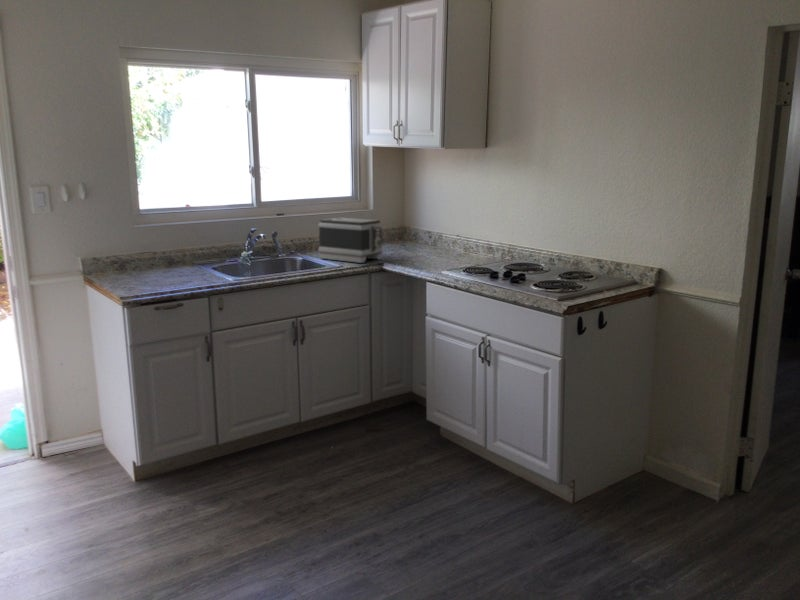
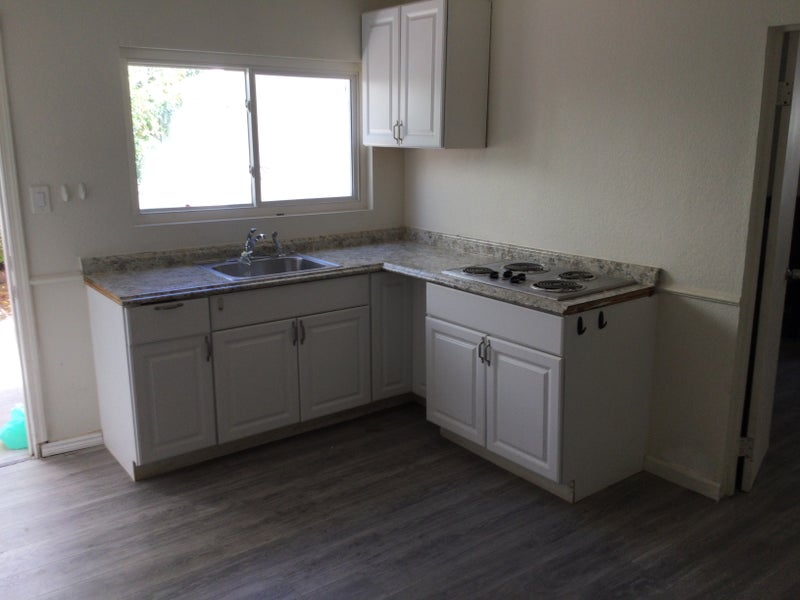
- toaster [317,217,384,264]
